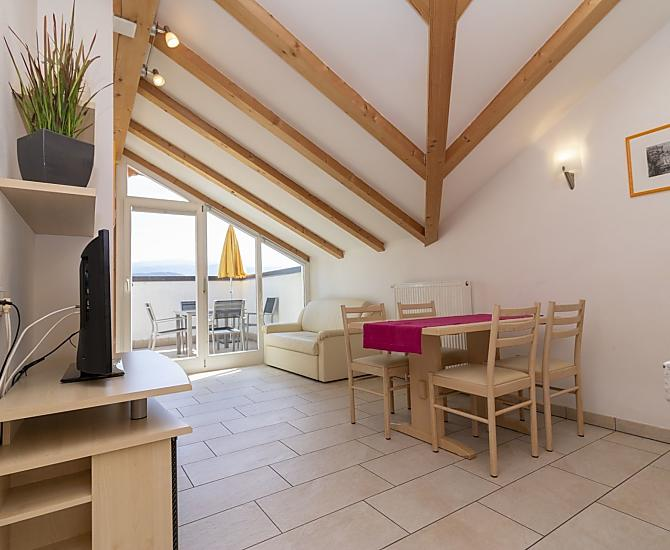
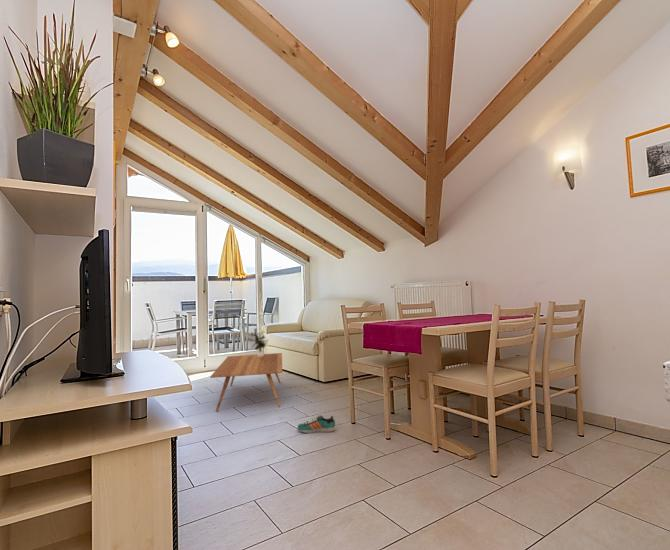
+ coffee table [209,352,283,413]
+ sneaker [296,414,336,434]
+ potted plant [245,327,269,358]
